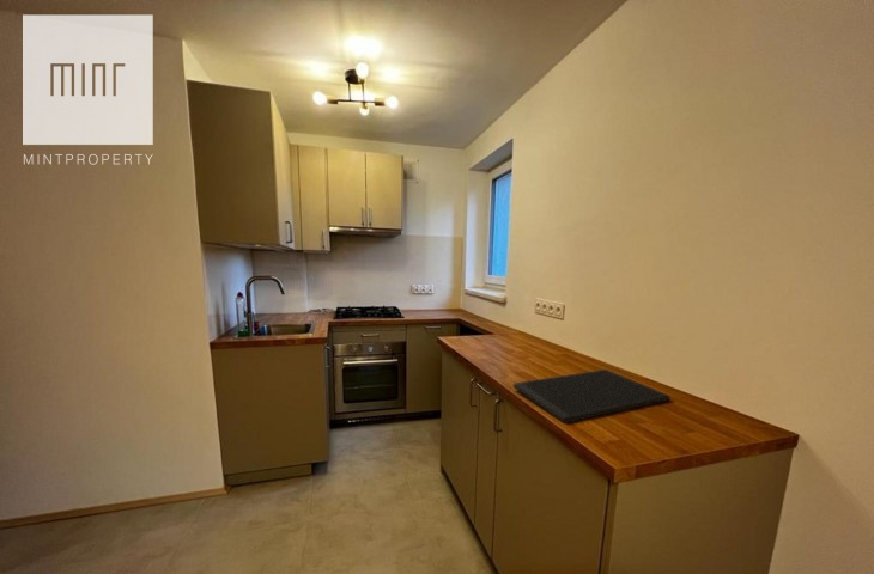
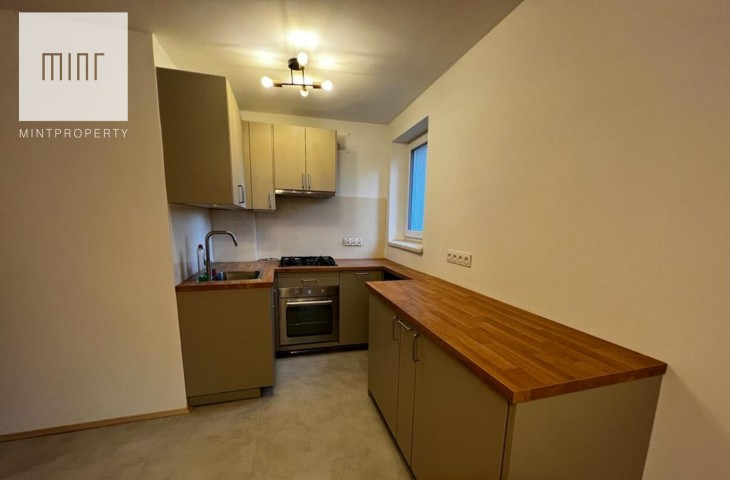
- cutting board [512,368,672,425]
